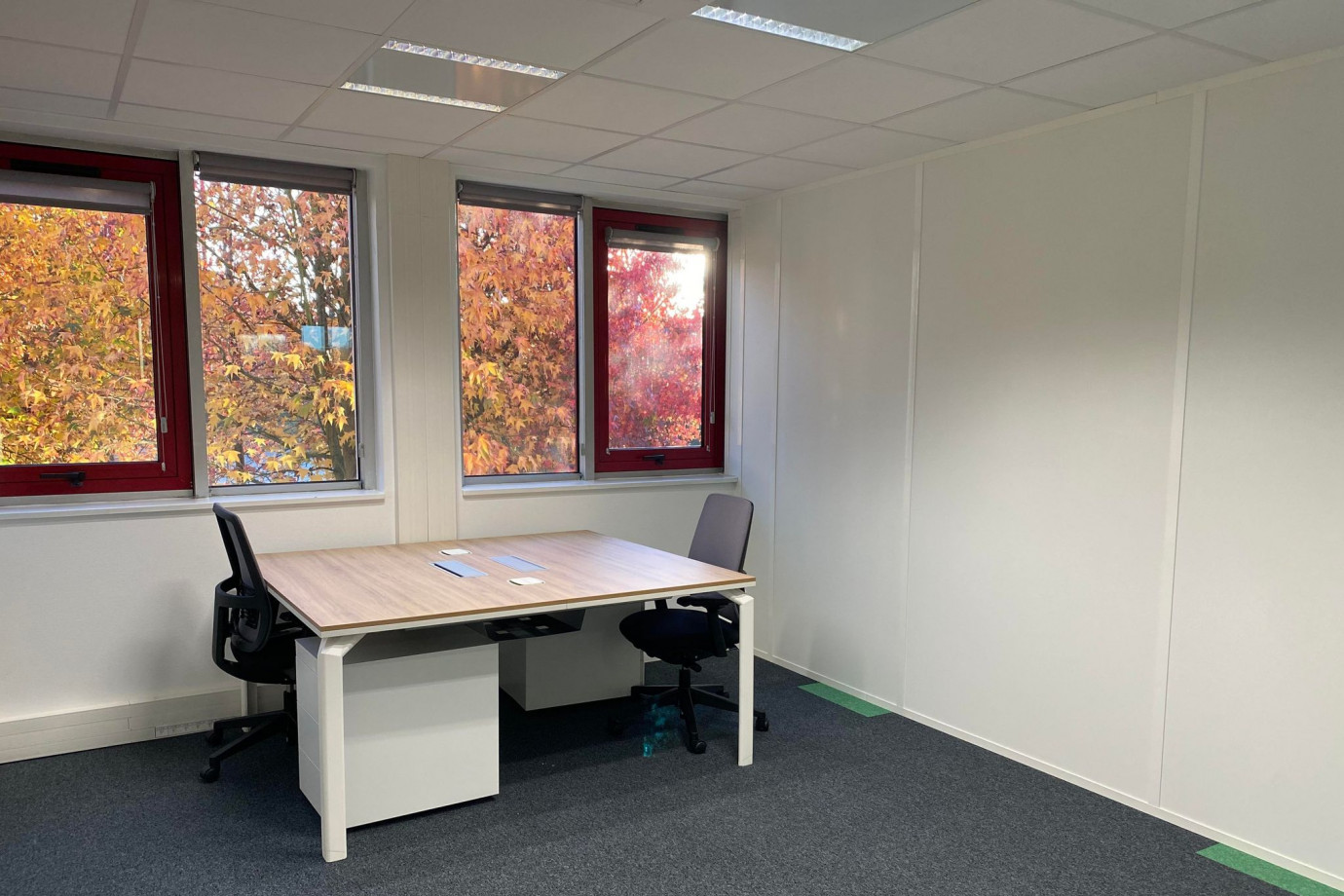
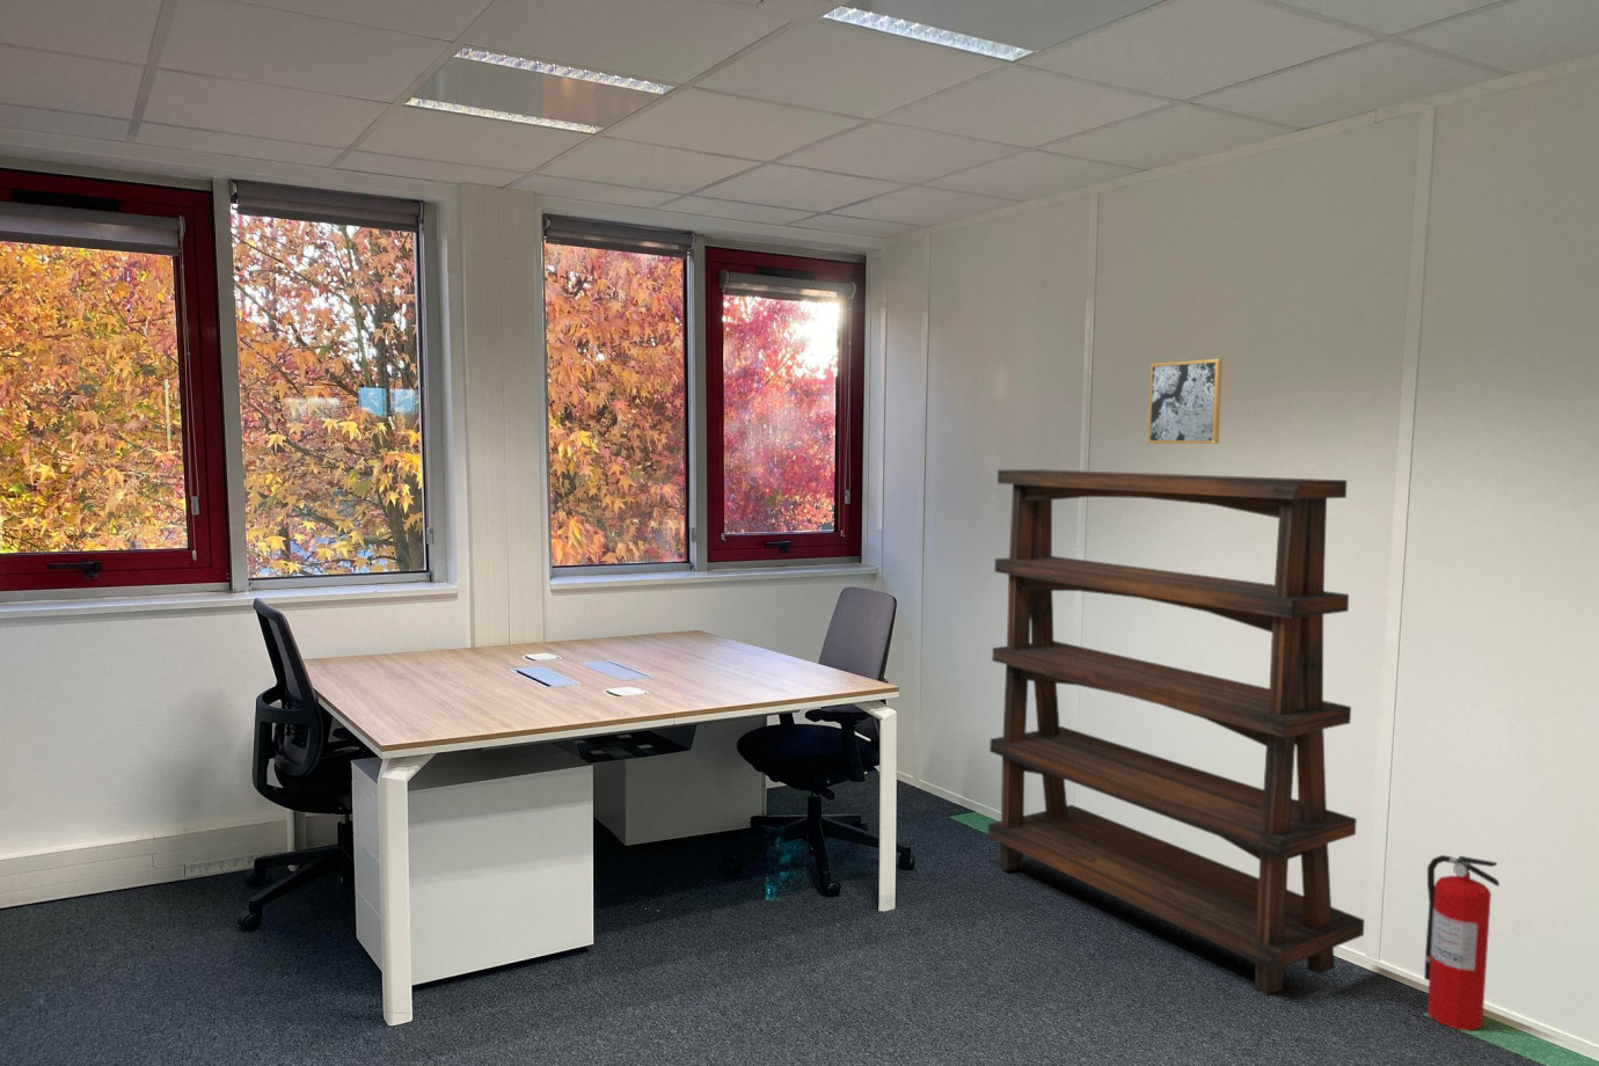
+ bookshelf [987,468,1366,997]
+ wall art [1147,358,1223,445]
+ fire extinguisher [1423,854,1500,1031]
